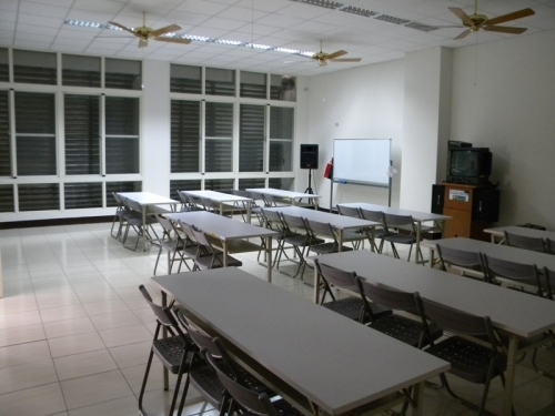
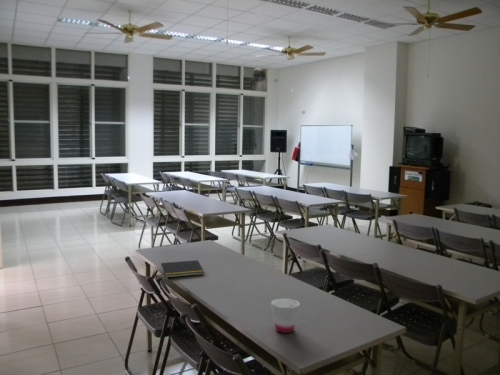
+ notepad [160,259,205,279]
+ cup [270,297,301,334]
